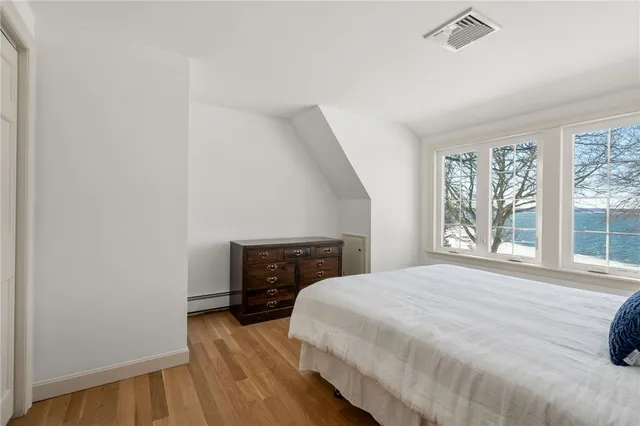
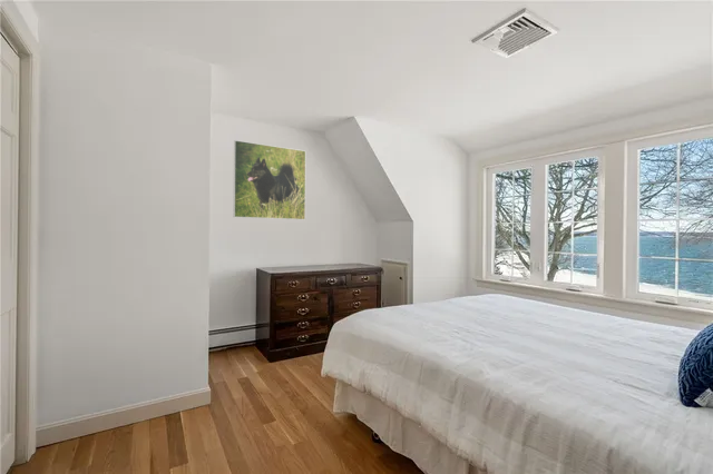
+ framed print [233,139,306,220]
